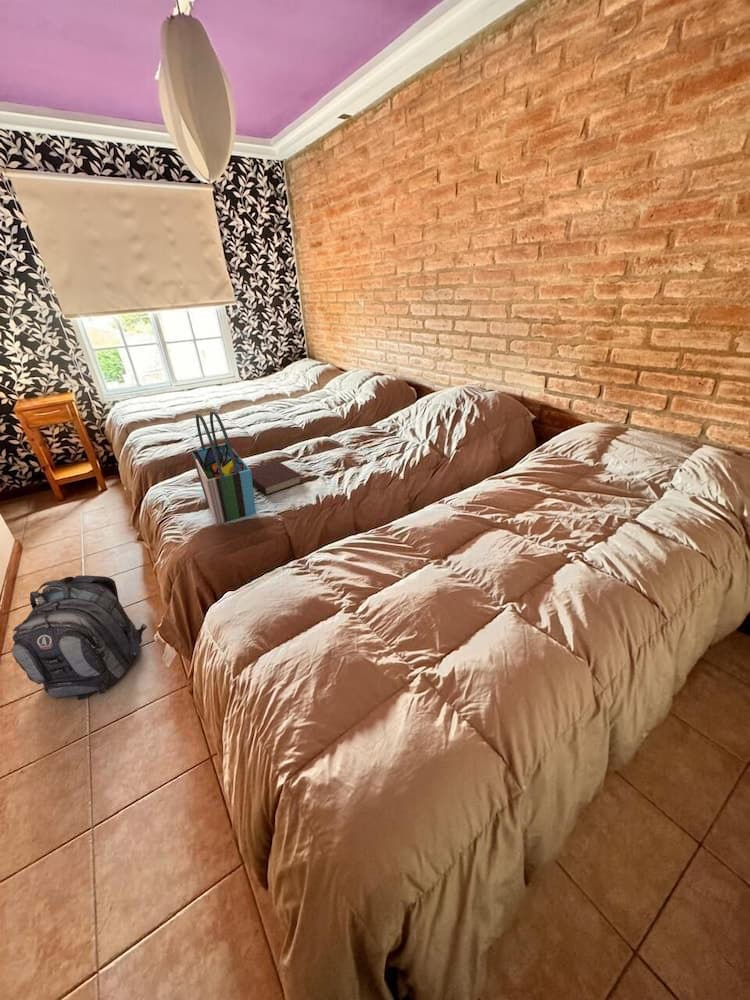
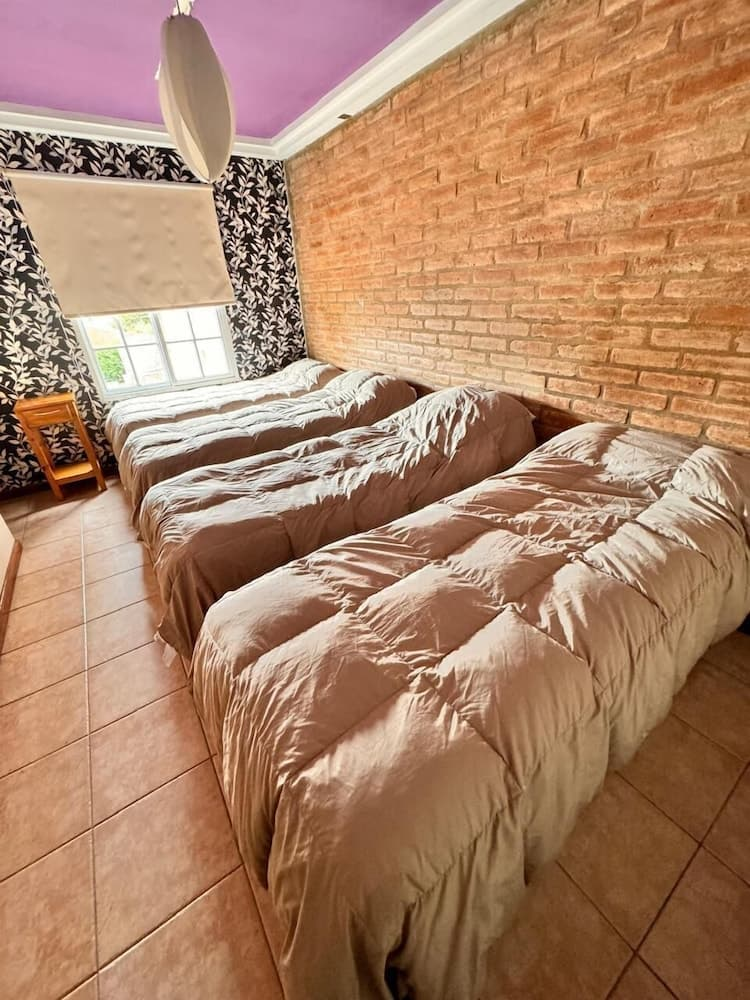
- backpack [10,575,148,701]
- book [250,460,303,496]
- tote bag [190,409,257,525]
